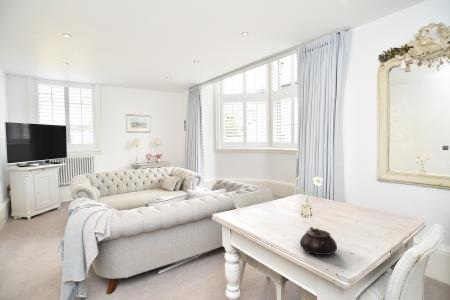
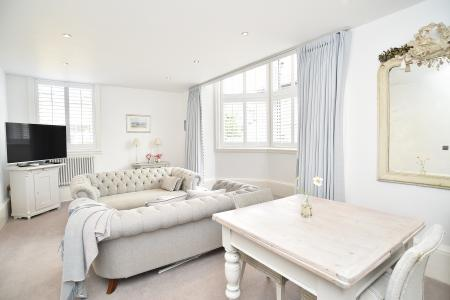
- teapot [299,226,338,256]
